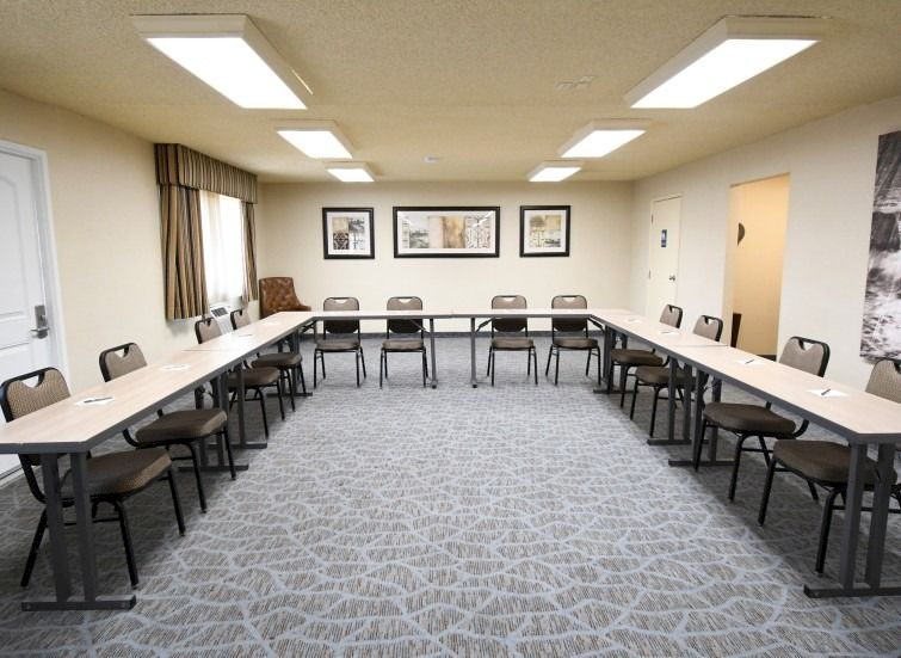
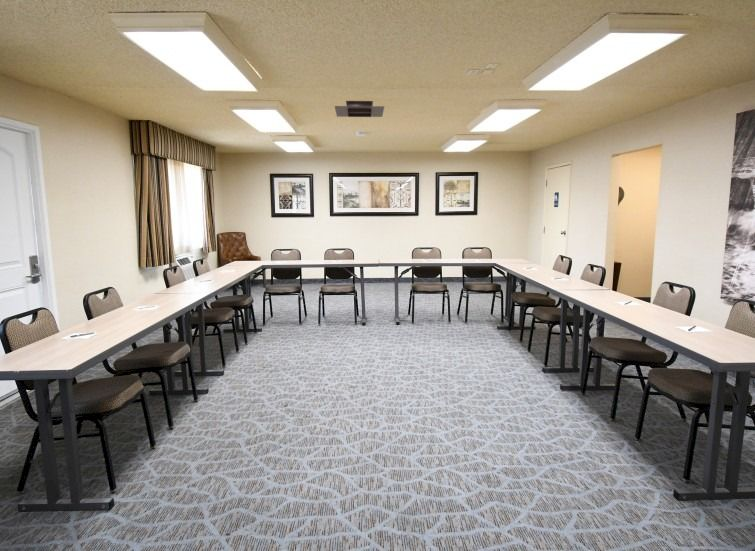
+ ceiling vent [334,100,386,118]
